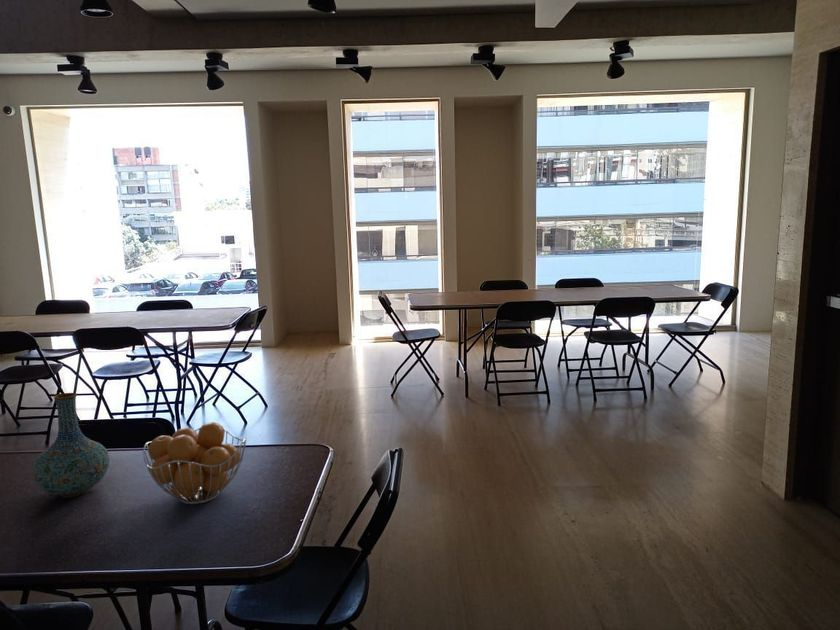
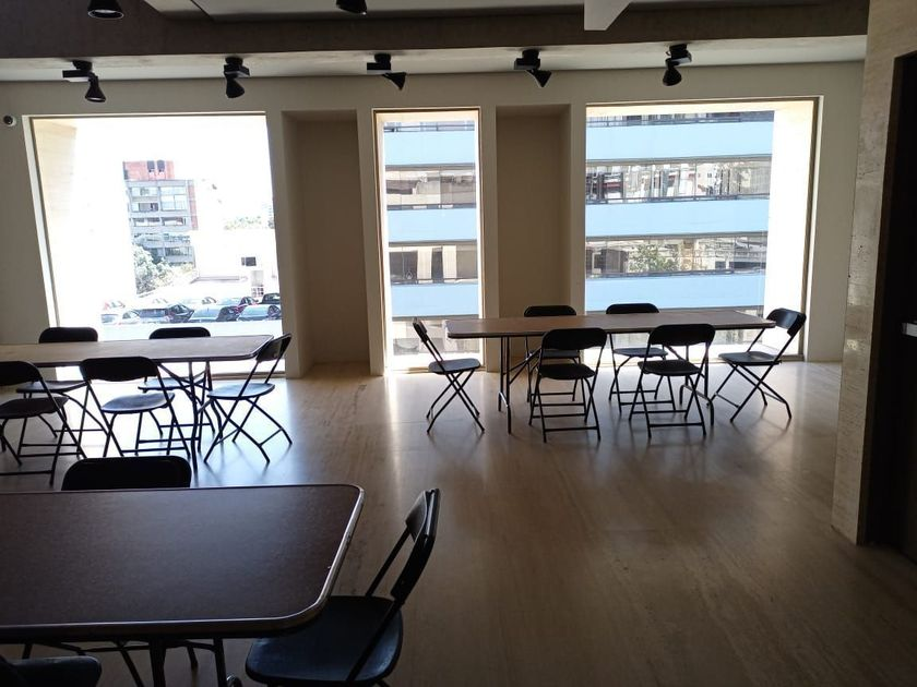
- vase [32,392,110,498]
- fruit basket [142,421,247,505]
